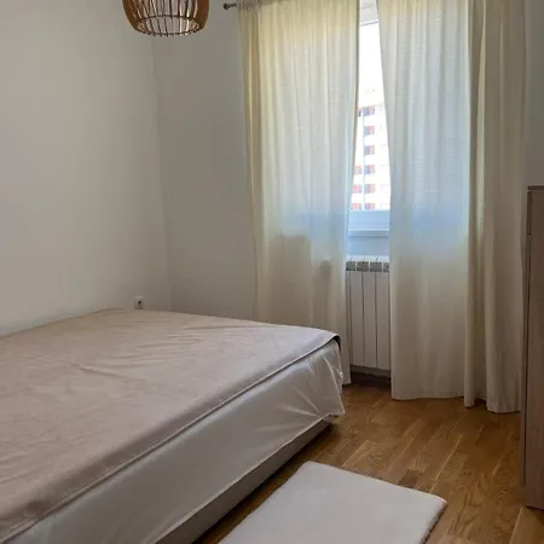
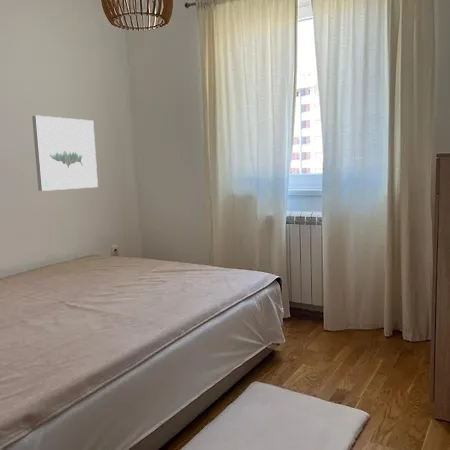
+ wall art [31,115,99,192]
